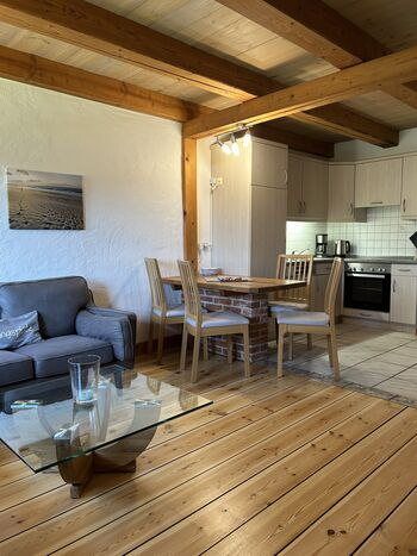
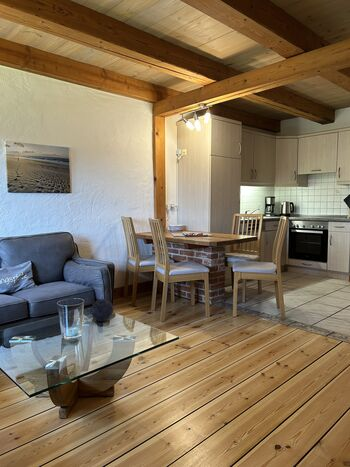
+ decorative orb [90,298,115,322]
